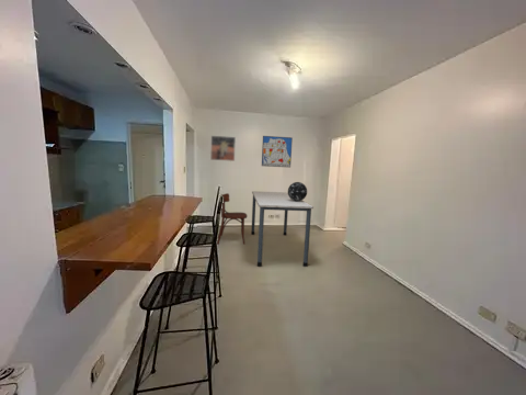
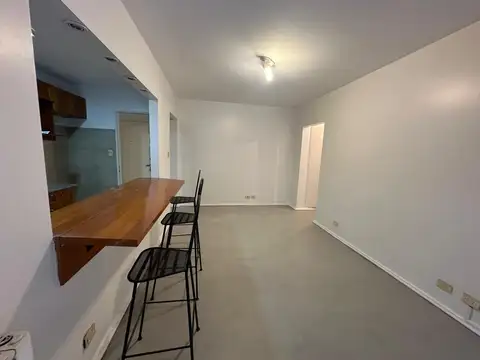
- wall art [261,135,294,169]
- decorative globe [287,181,308,201]
- dining table [250,190,315,268]
- dining chair [216,192,248,246]
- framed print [209,135,237,162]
